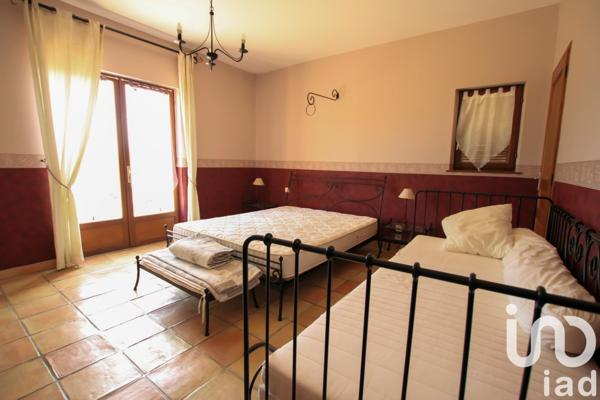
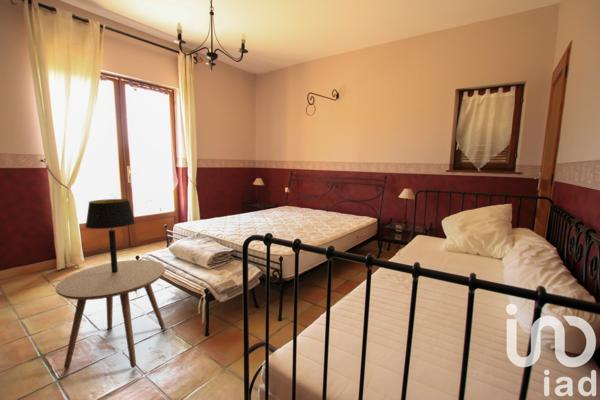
+ table lamp [84,198,136,273]
+ side table [55,259,166,370]
